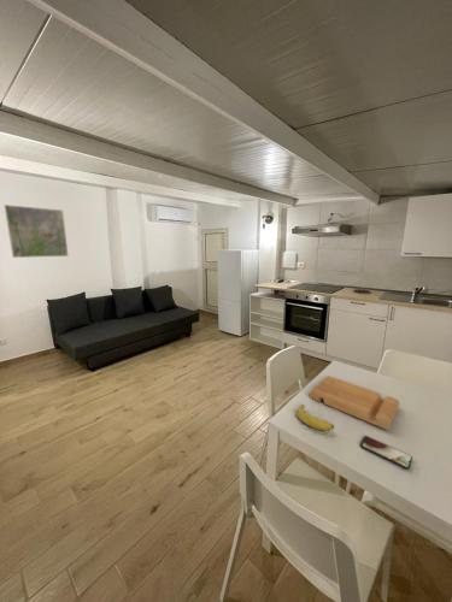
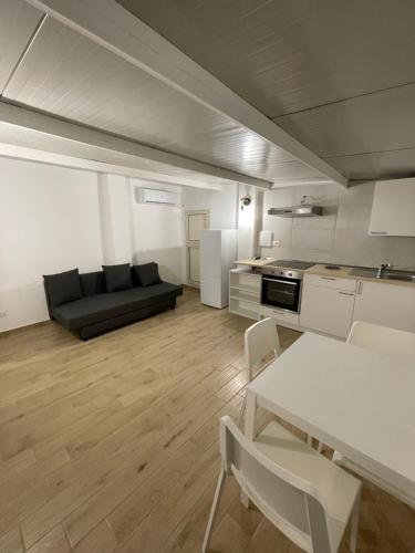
- smartphone [359,435,413,471]
- banana [295,403,335,432]
- cutting board [309,374,400,430]
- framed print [4,203,70,259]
